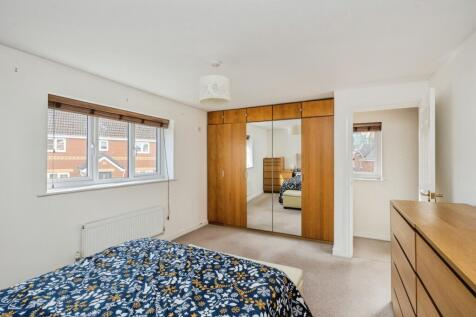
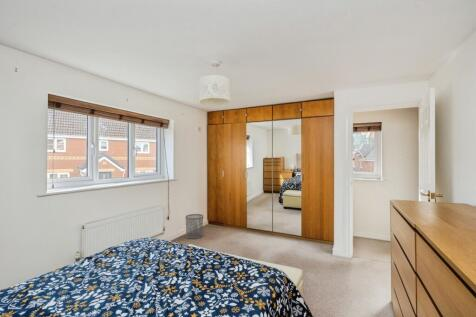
+ waste bin [185,213,204,240]
